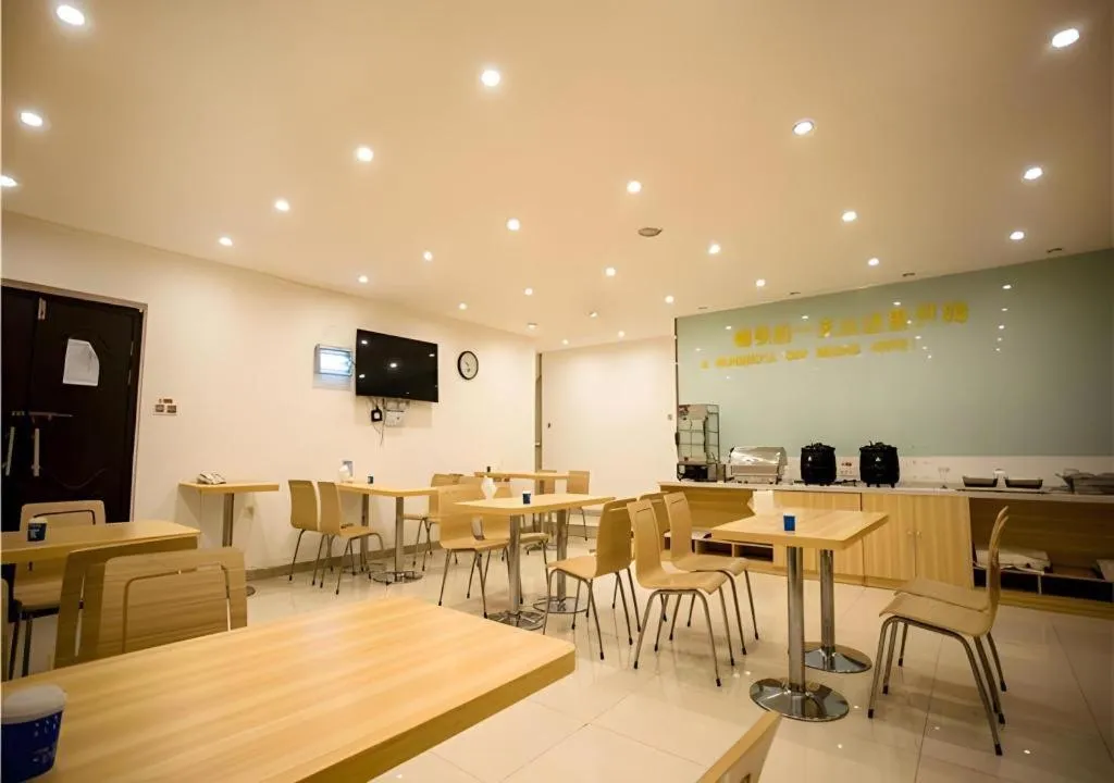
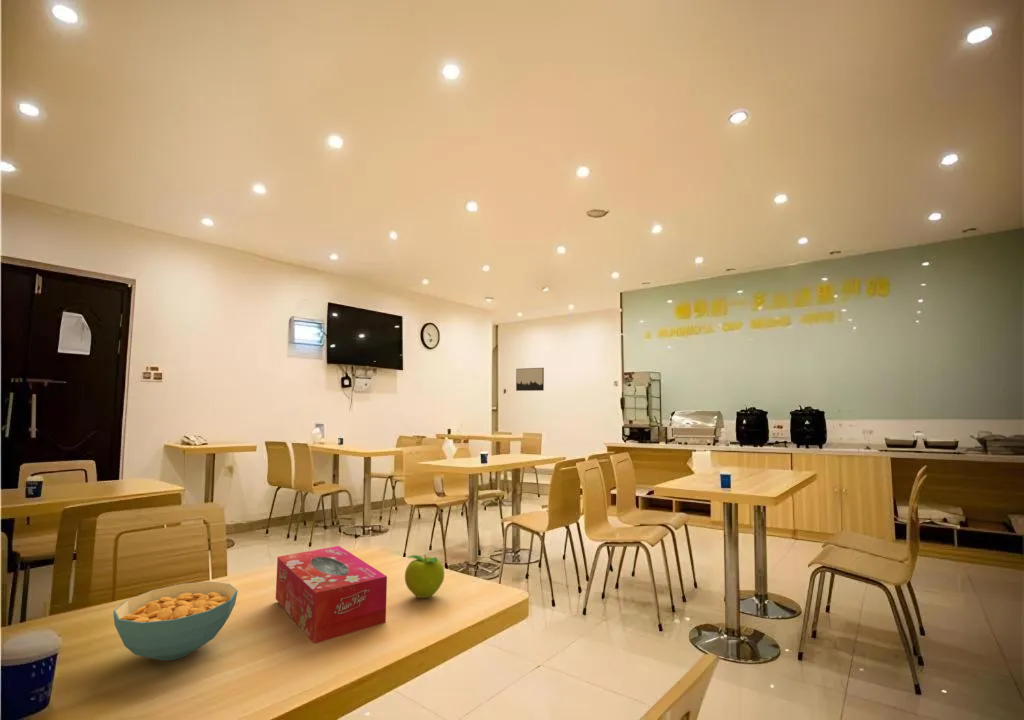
+ tissue box [275,545,388,644]
+ cereal bowl [113,581,239,662]
+ wall art [515,367,545,392]
+ fruit [404,554,445,599]
